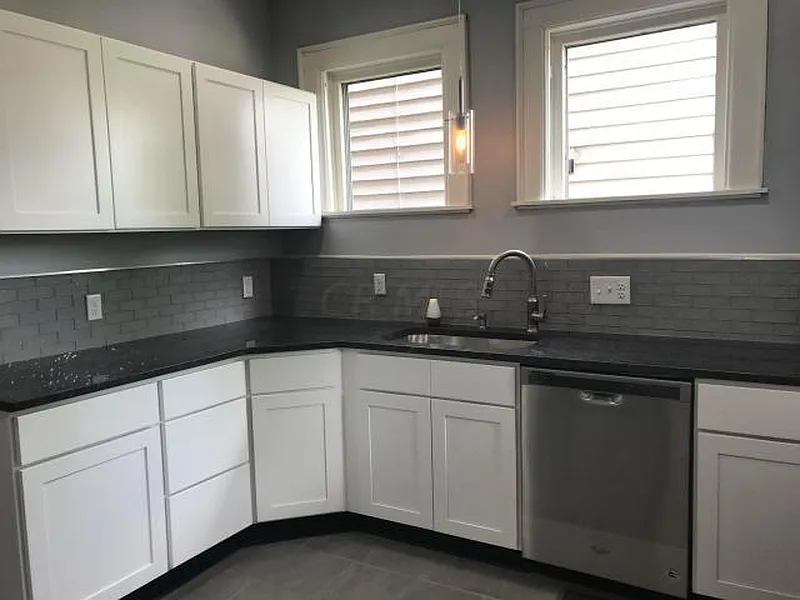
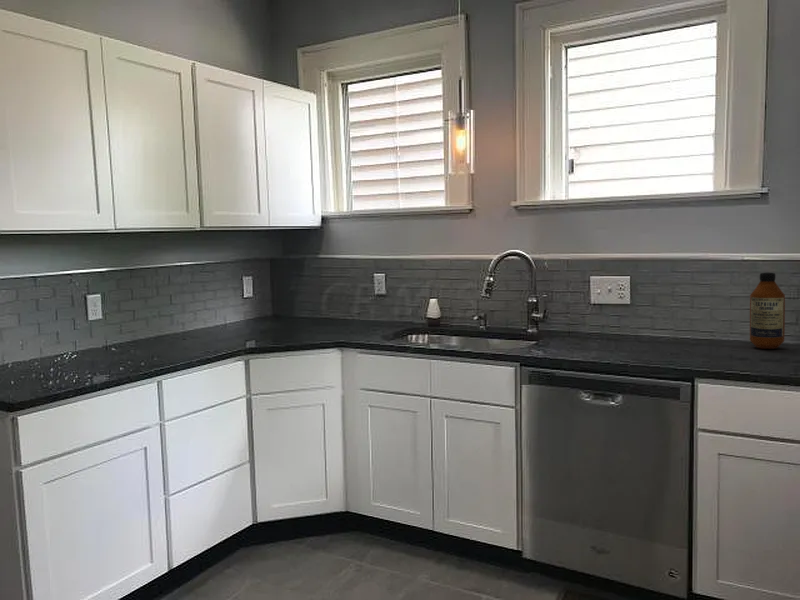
+ bottle [749,272,786,350]
